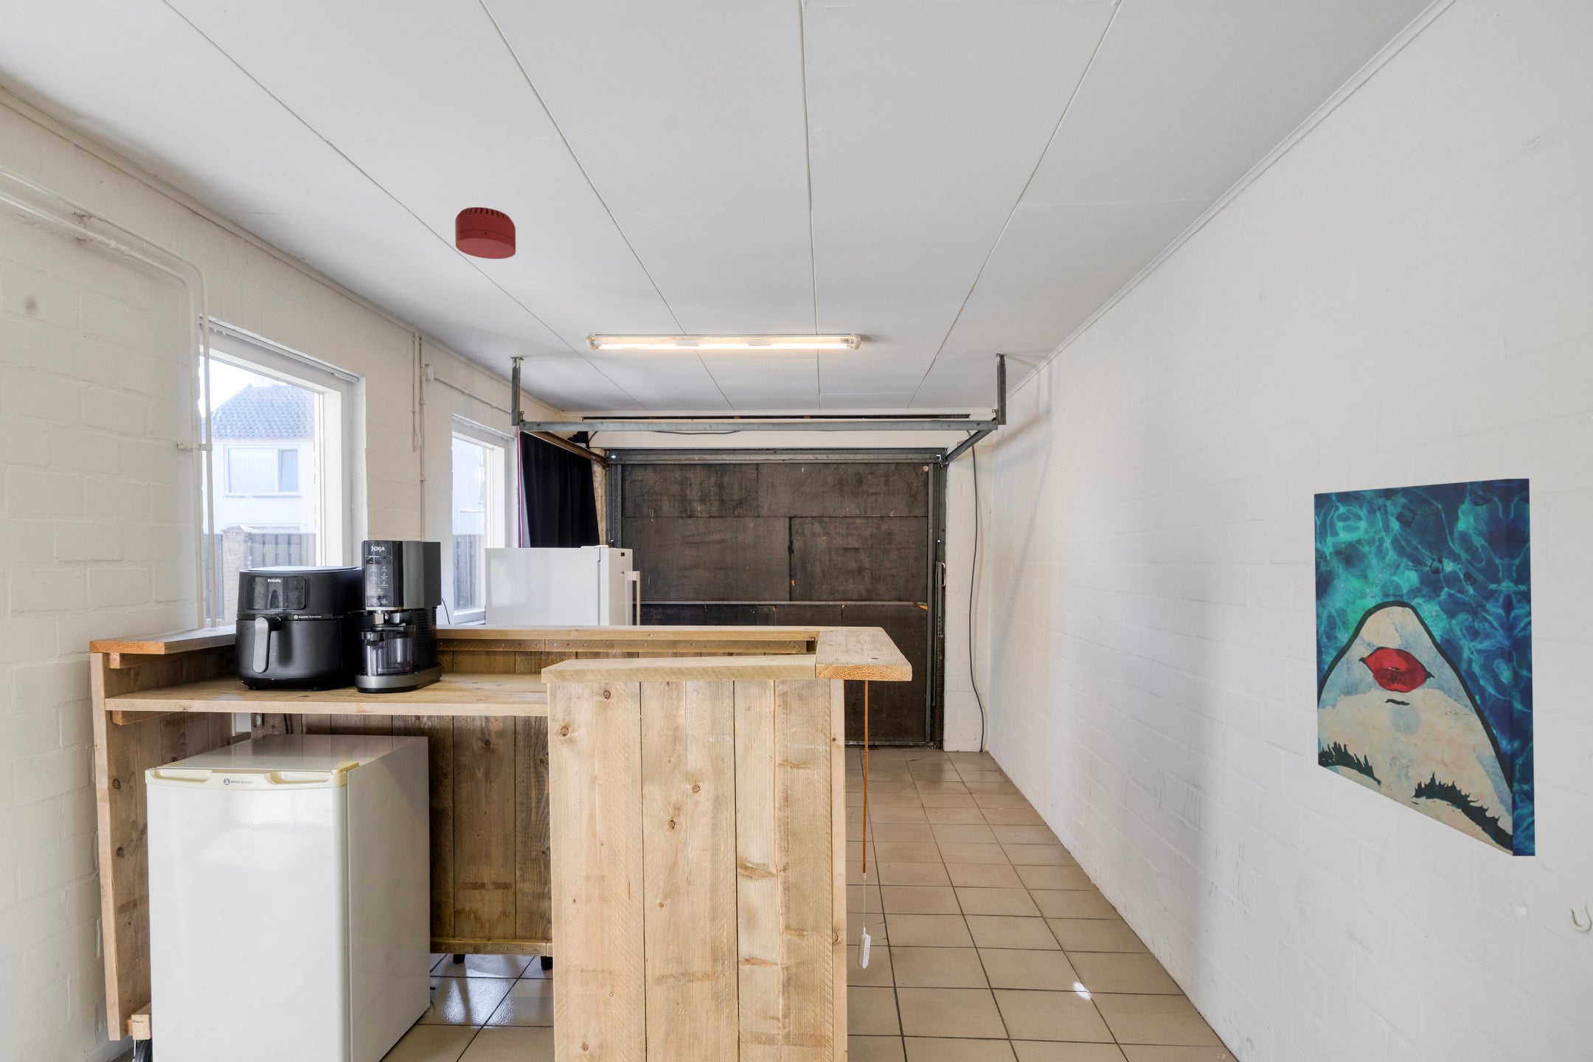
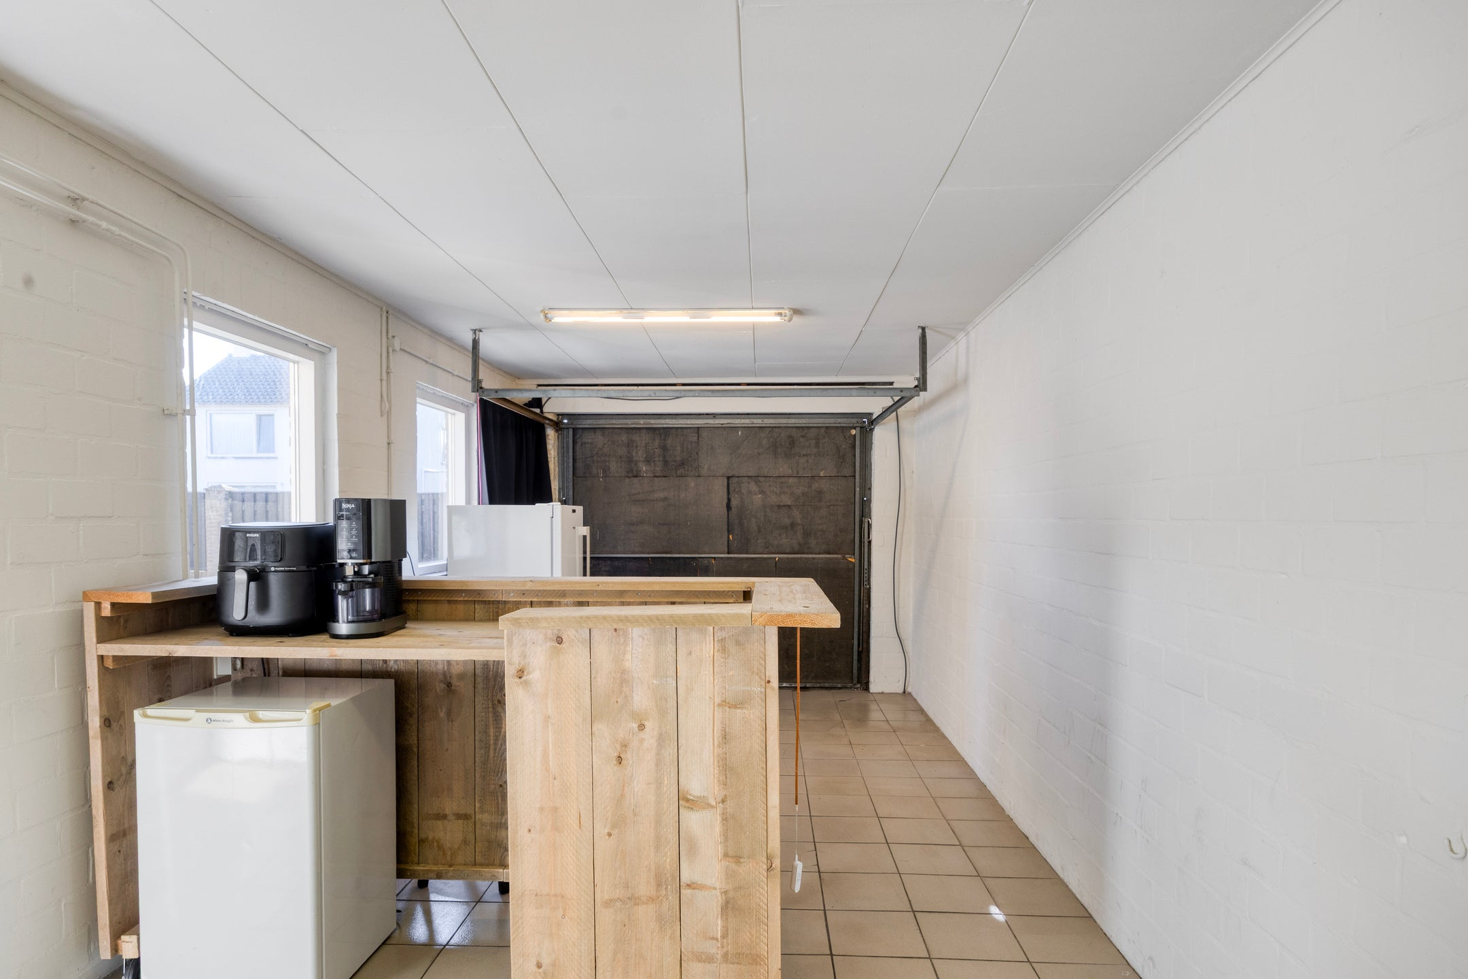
- smoke detector [454,206,517,260]
- wall art [1313,478,1536,857]
